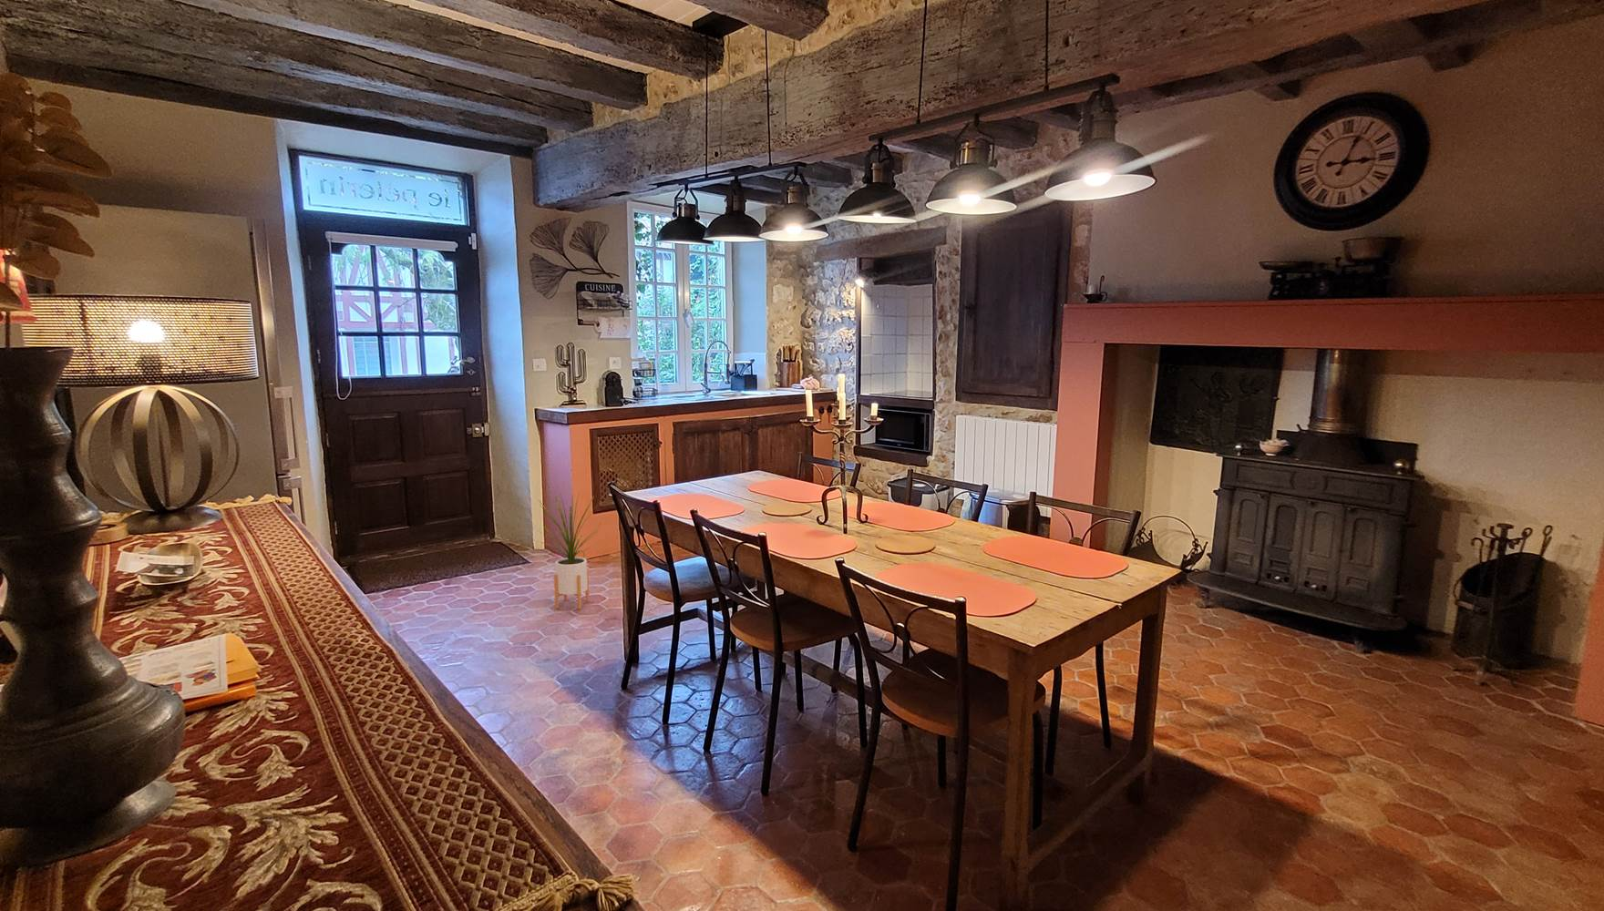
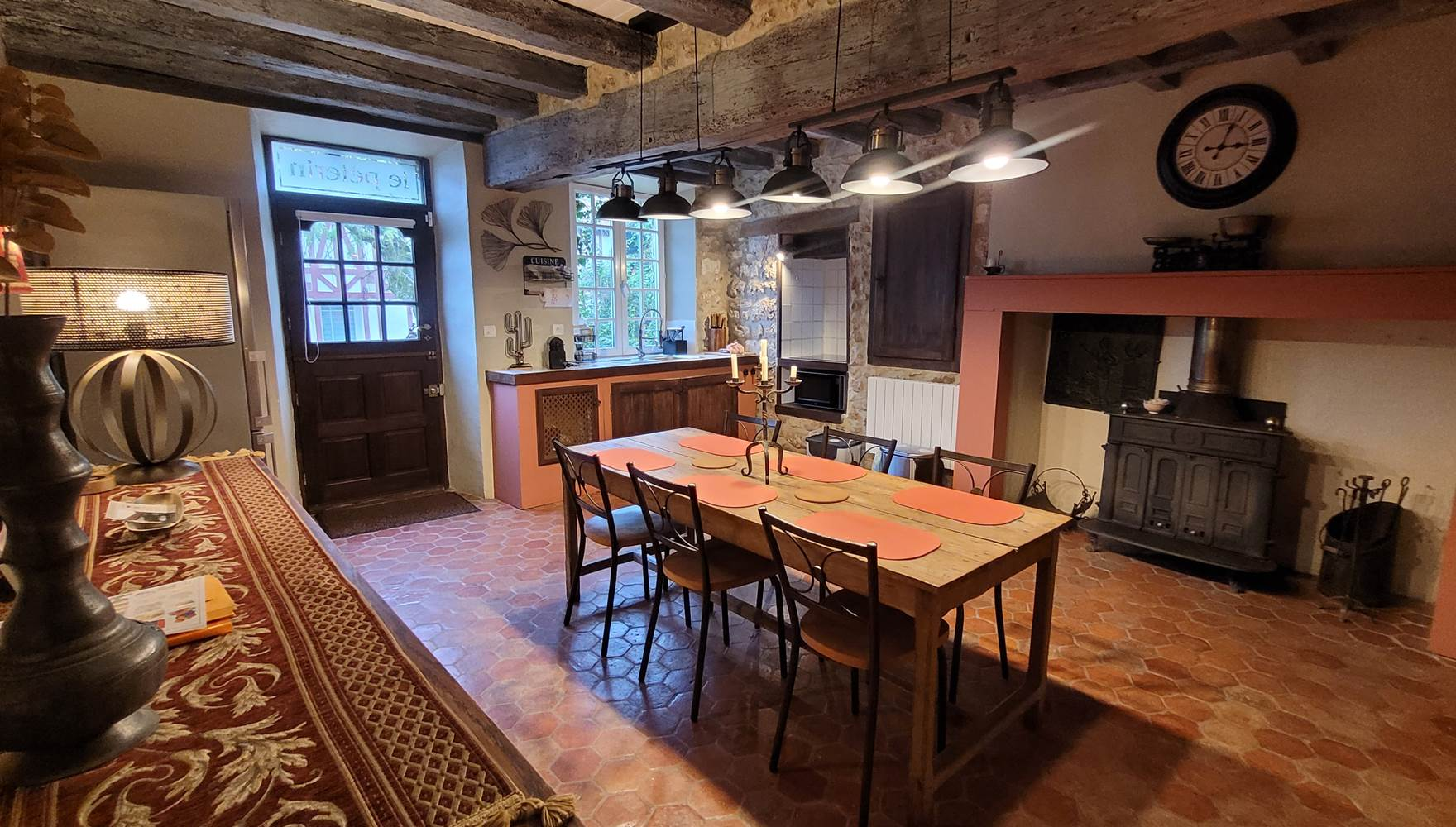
- house plant [538,487,603,610]
